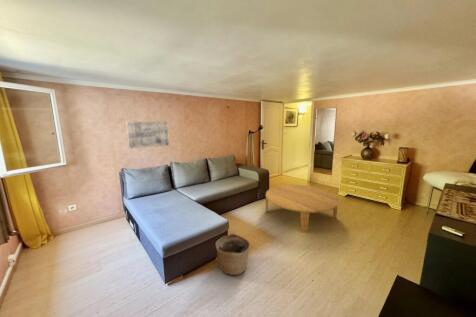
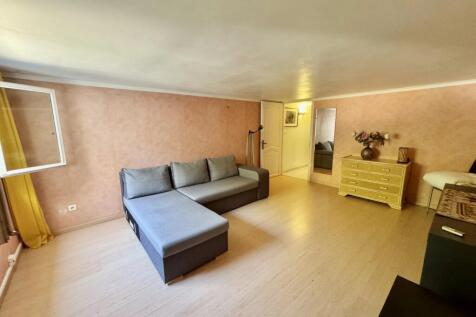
- wall art [125,121,170,149]
- basket [215,232,251,276]
- coffee table [265,184,340,234]
